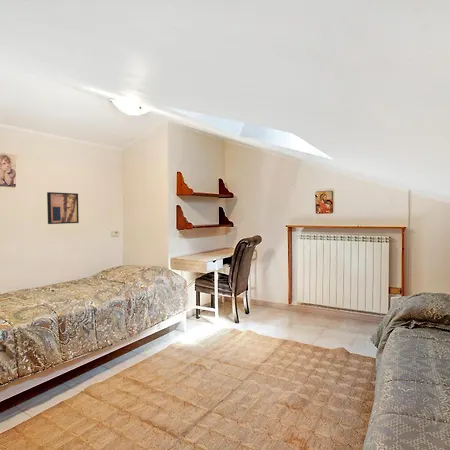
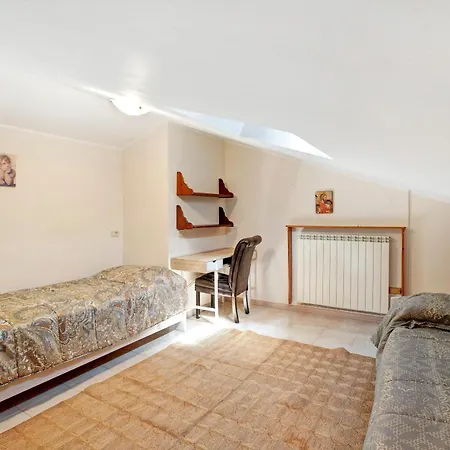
- wall art [46,191,80,225]
